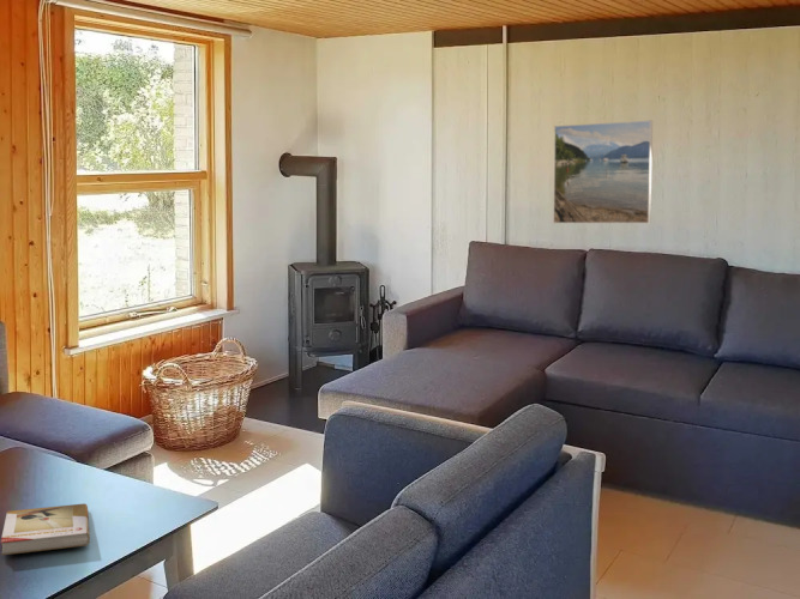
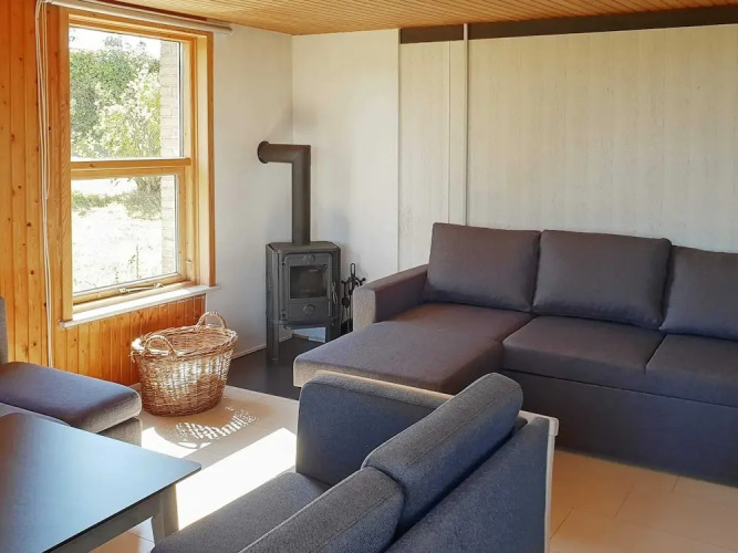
- book [0,502,91,556]
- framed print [552,120,654,224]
